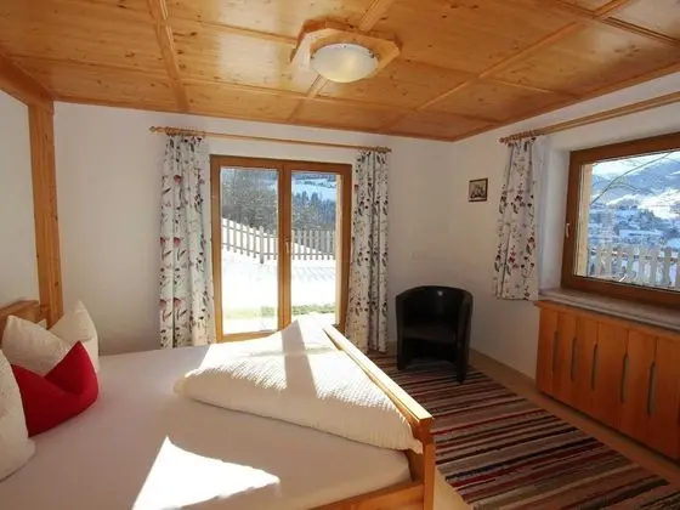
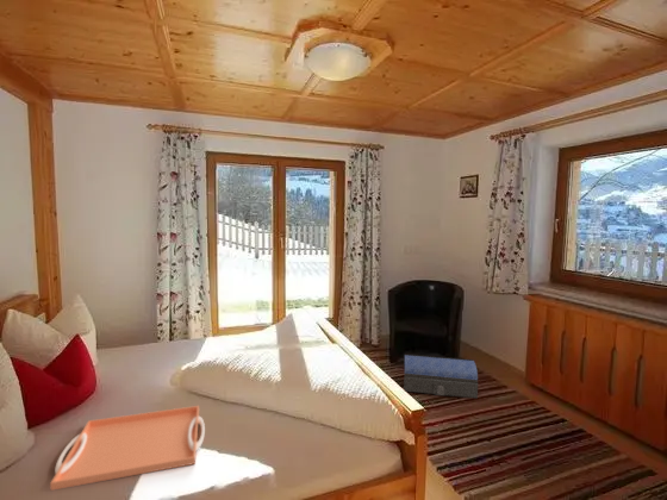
+ architectural model [403,352,479,399]
+ serving tray [49,405,206,492]
